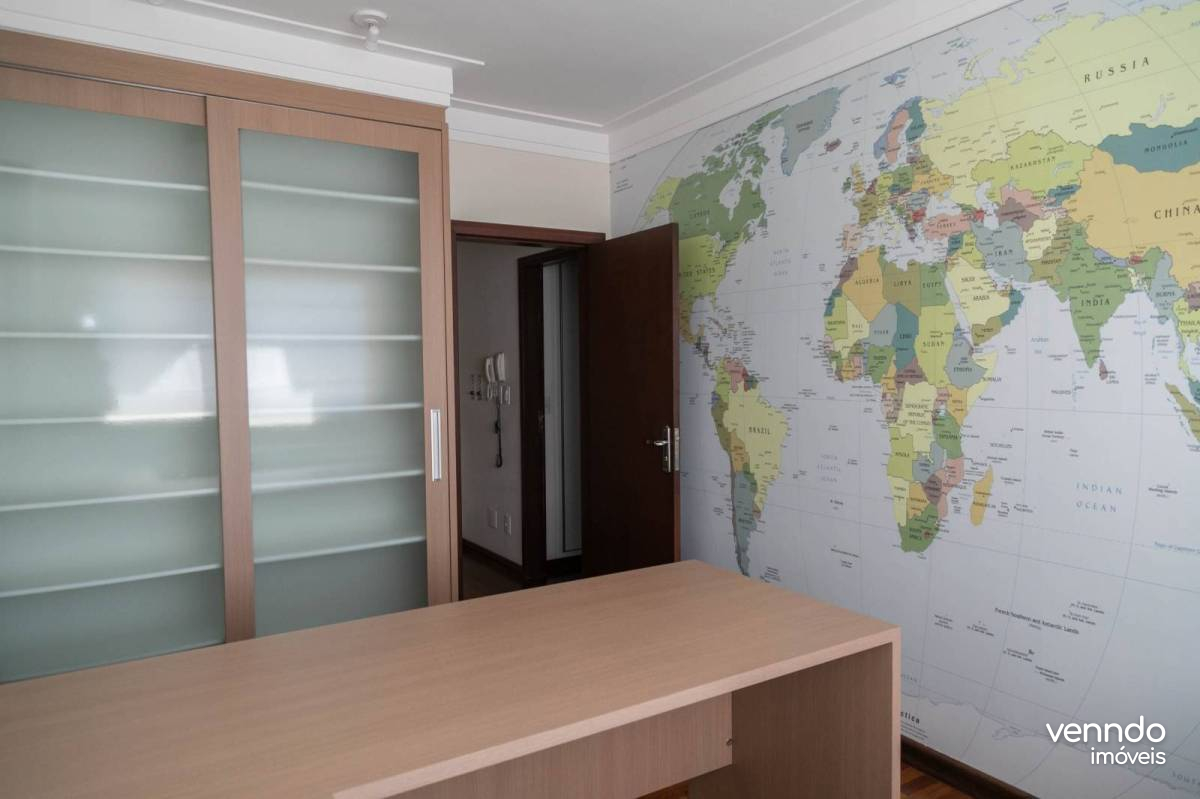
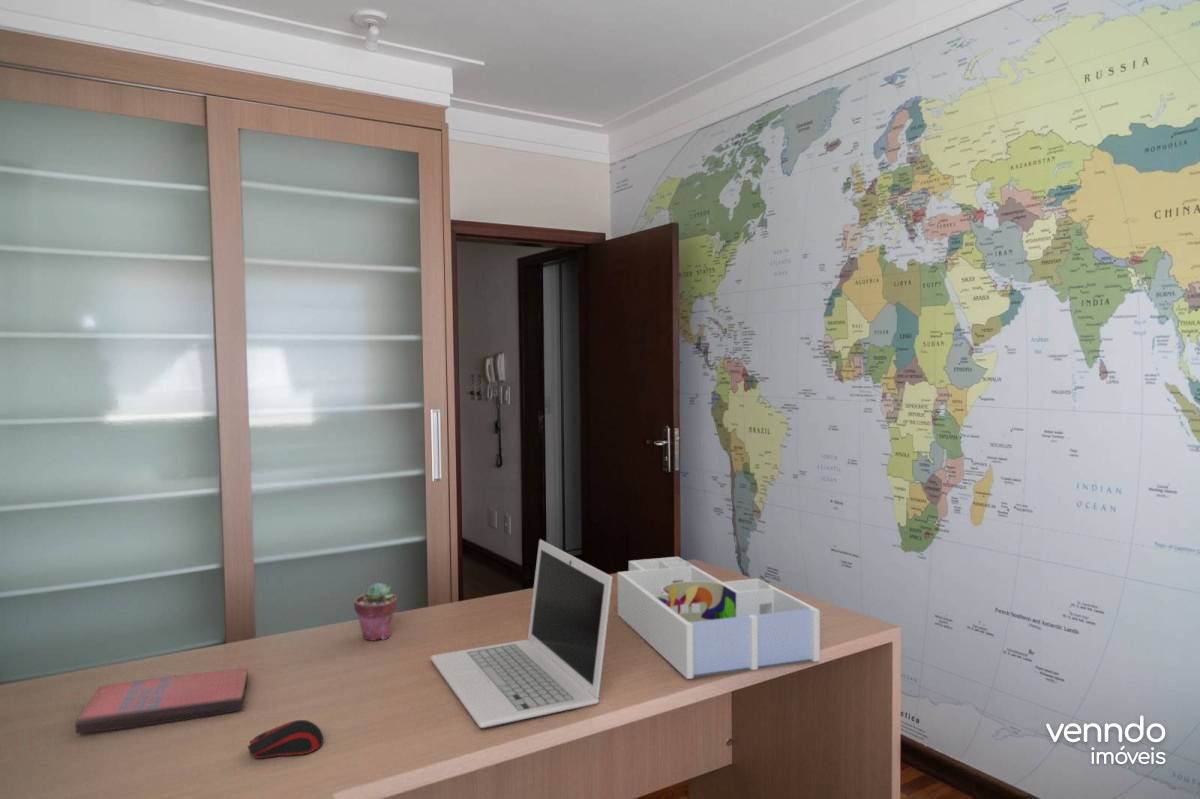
+ laptop [429,538,613,729]
+ desk organizer [616,556,821,680]
+ computer mouse [247,719,324,760]
+ potted succulent [353,581,398,642]
+ paperback book [74,667,249,735]
